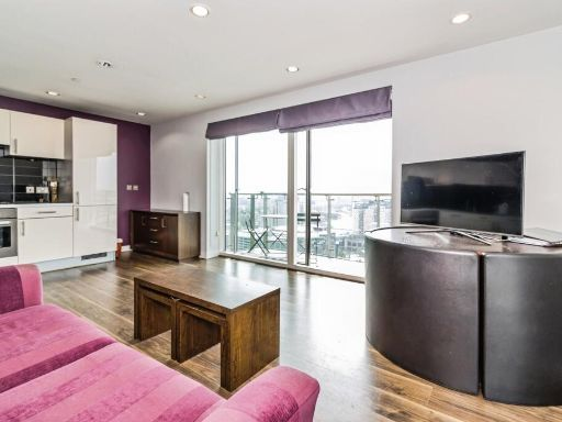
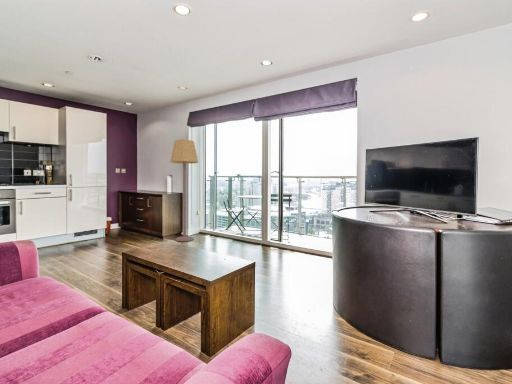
+ lamp [169,139,199,242]
